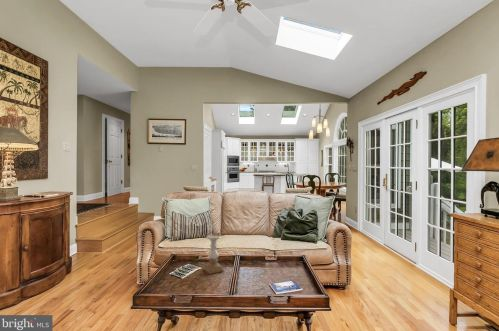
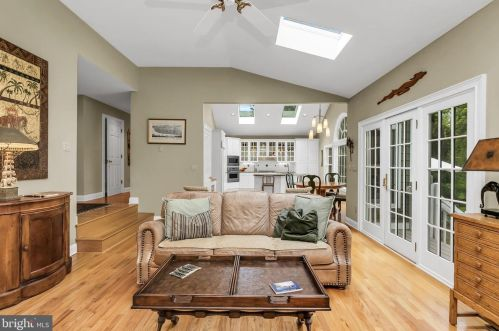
- candle holder [203,234,224,275]
